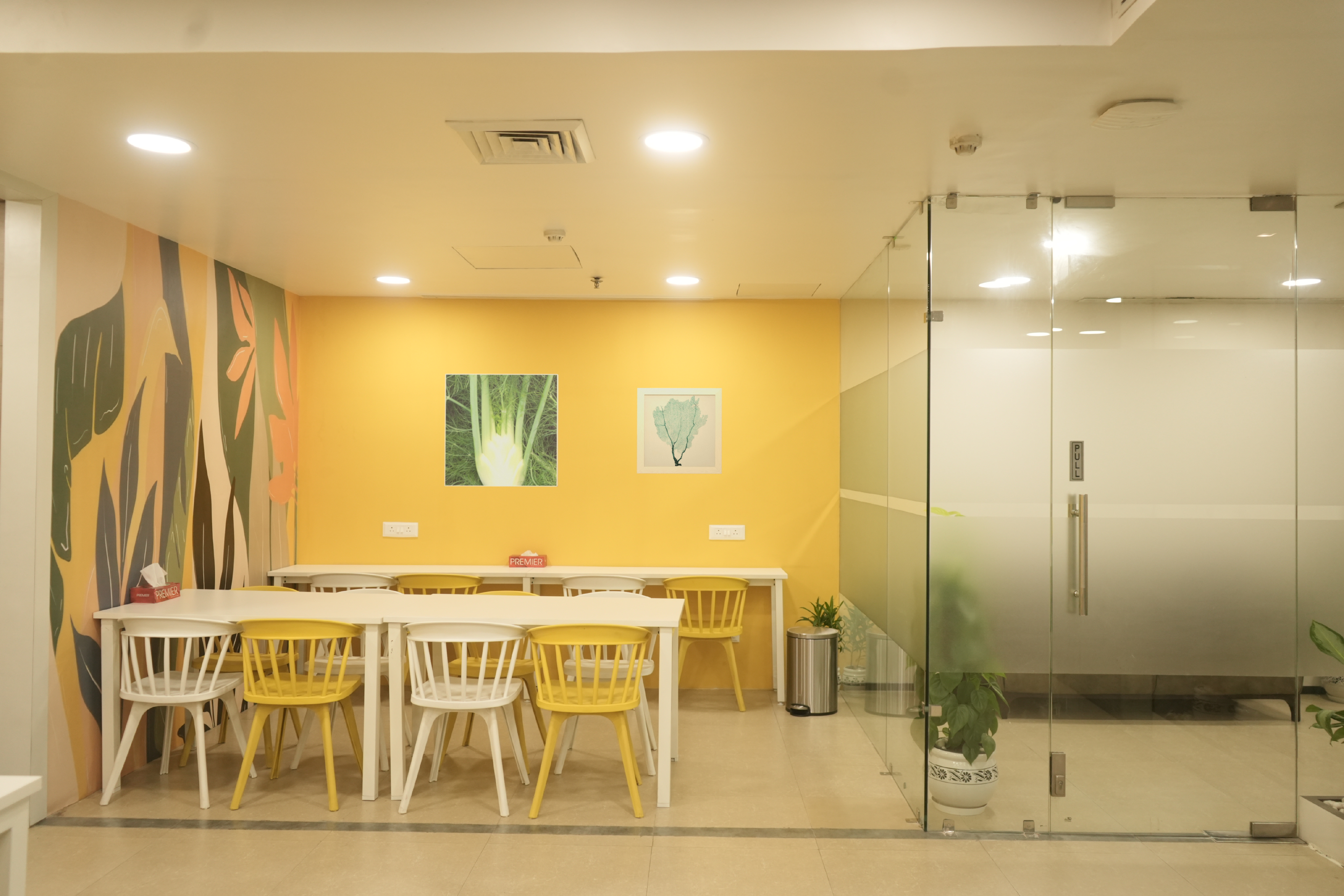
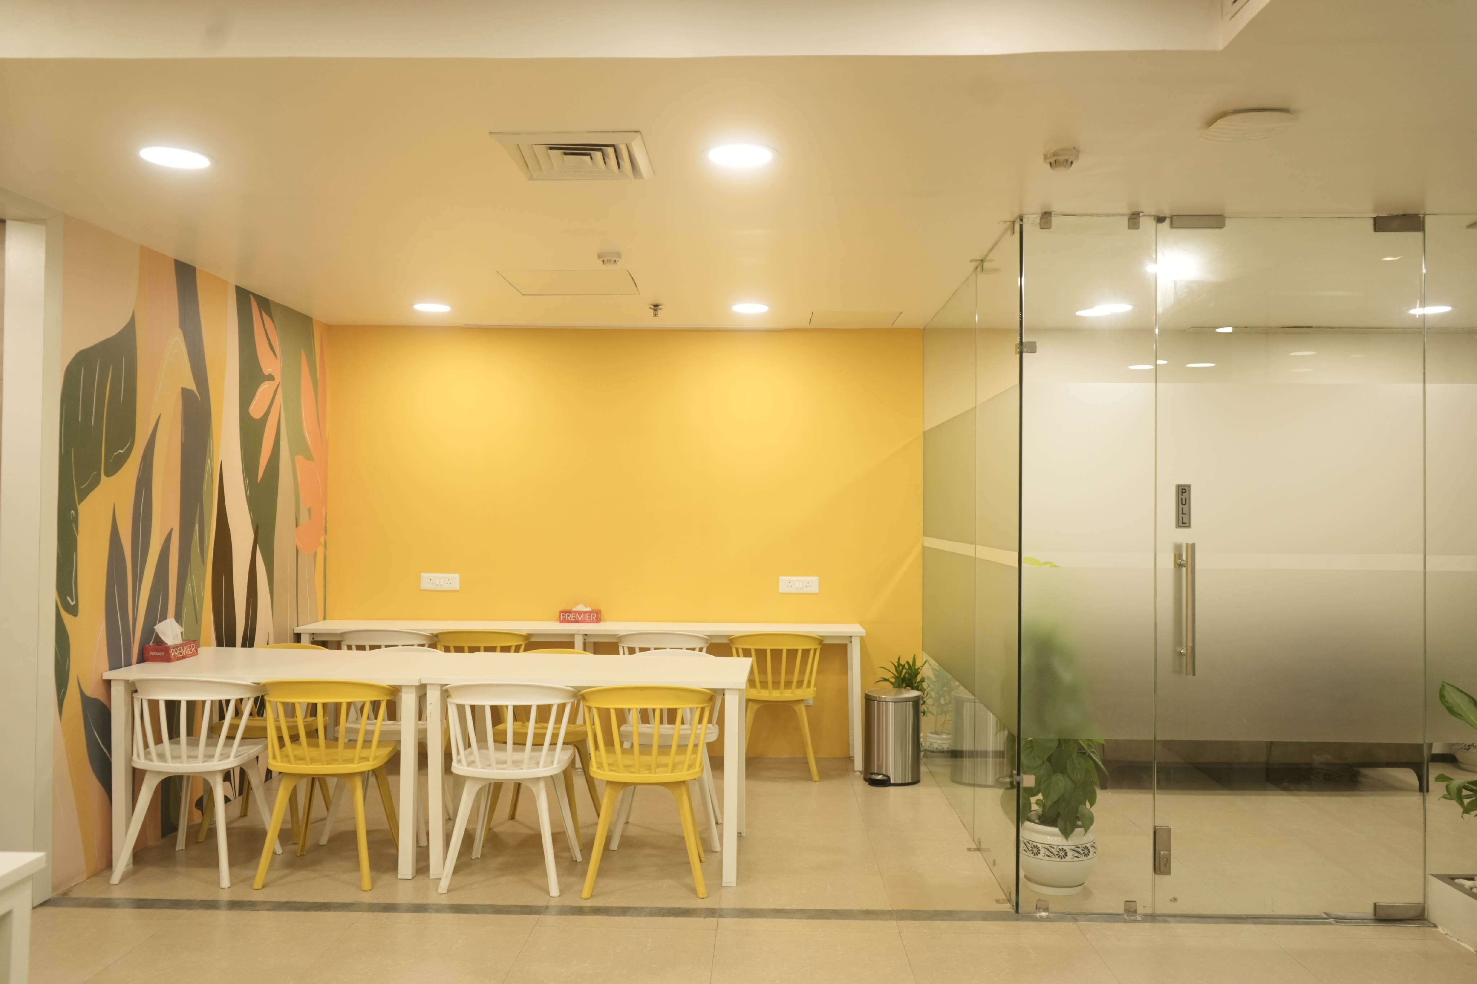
- wall art [637,387,722,474]
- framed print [444,373,559,487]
